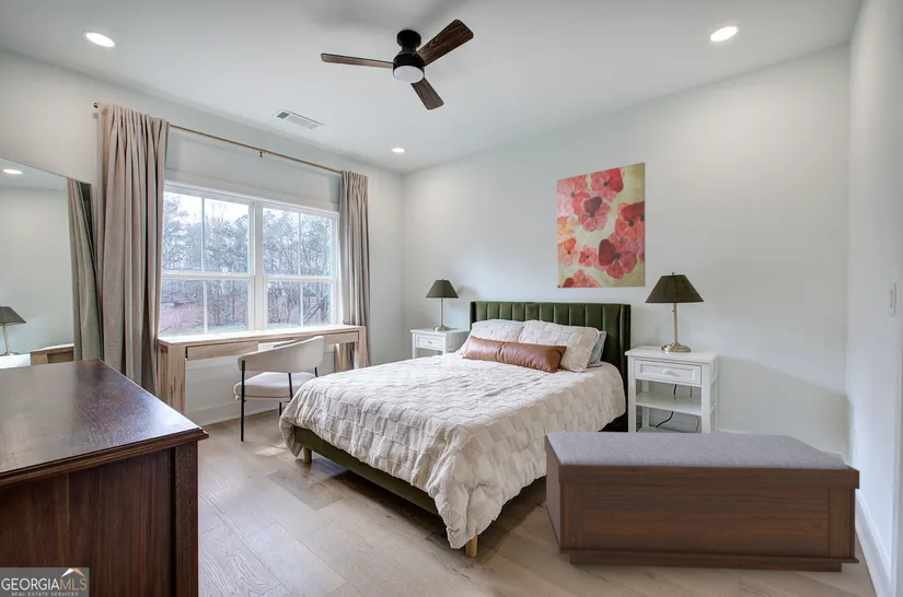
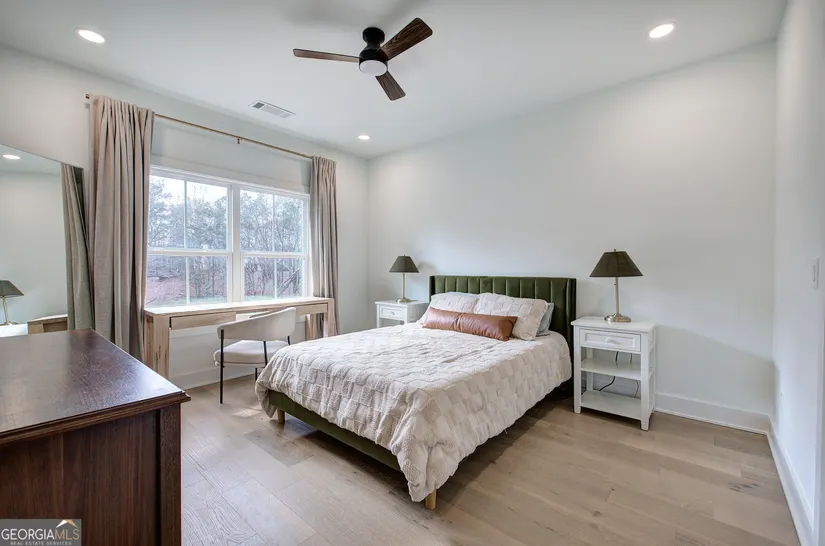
- bench [543,431,860,574]
- wall art [556,162,647,289]
